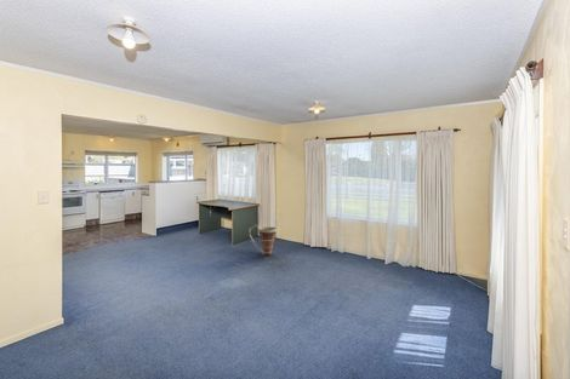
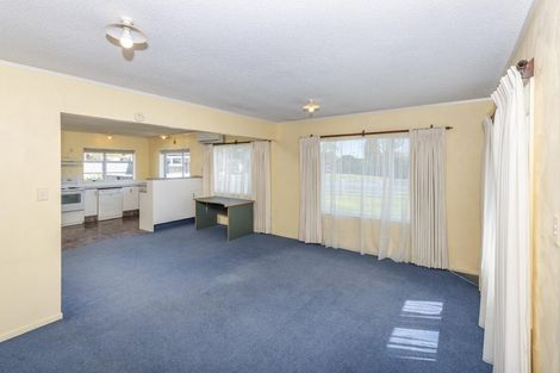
- basket [249,224,278,257]
